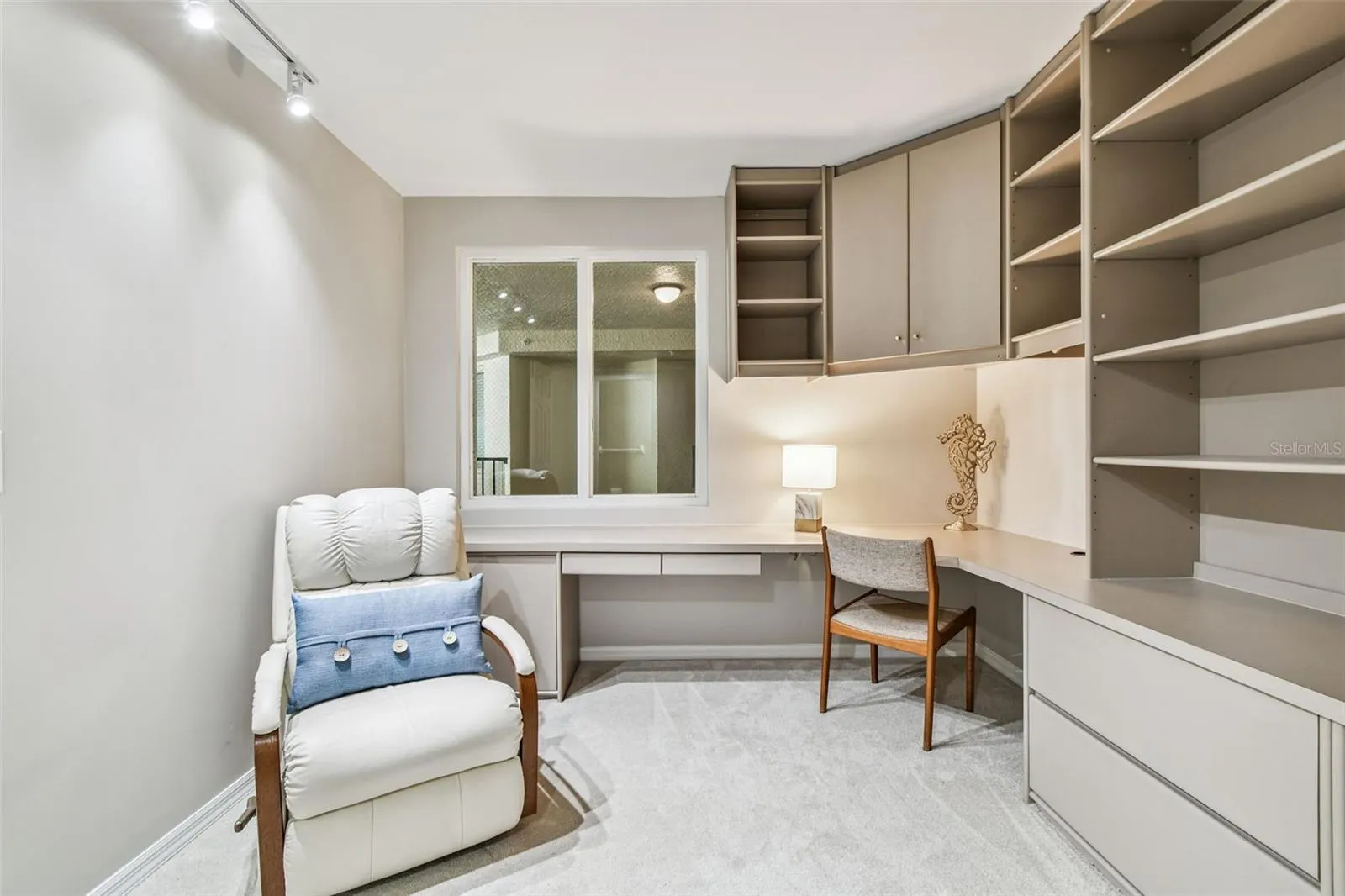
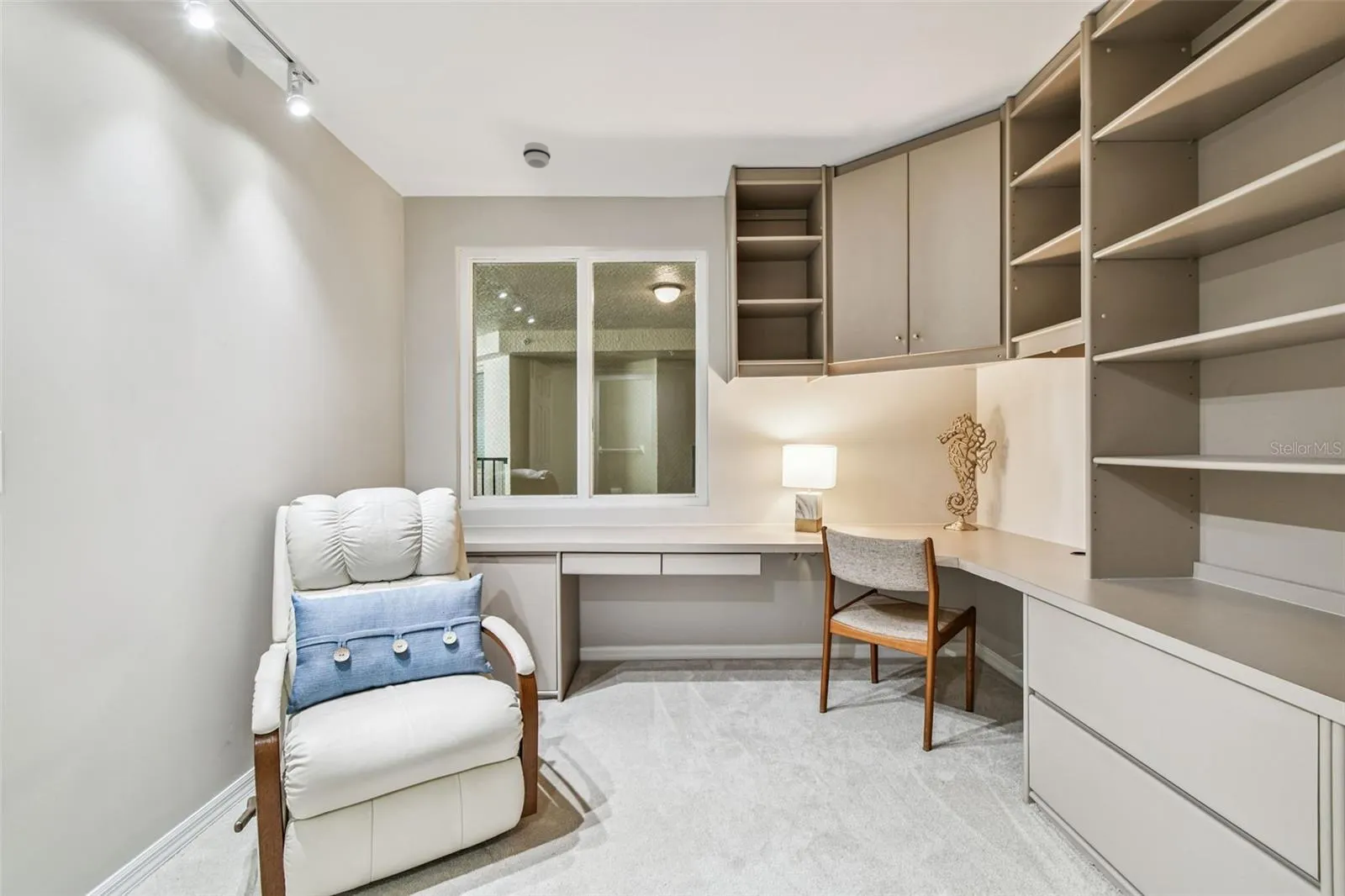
+ smoke detector [522,141,551,169]
